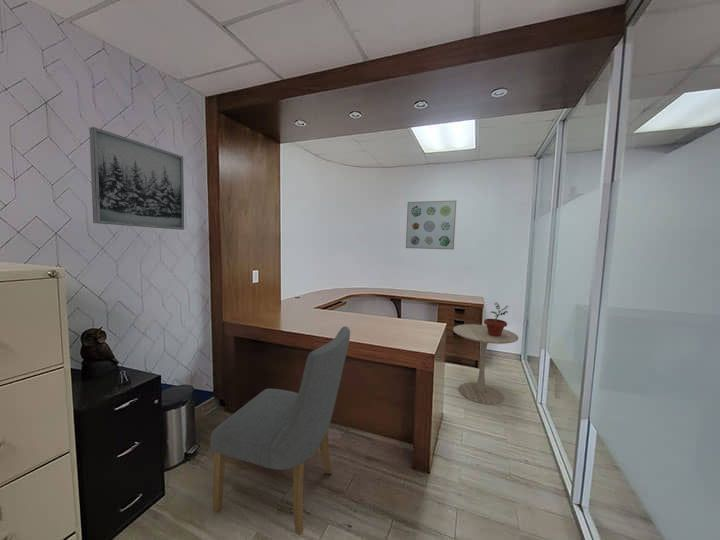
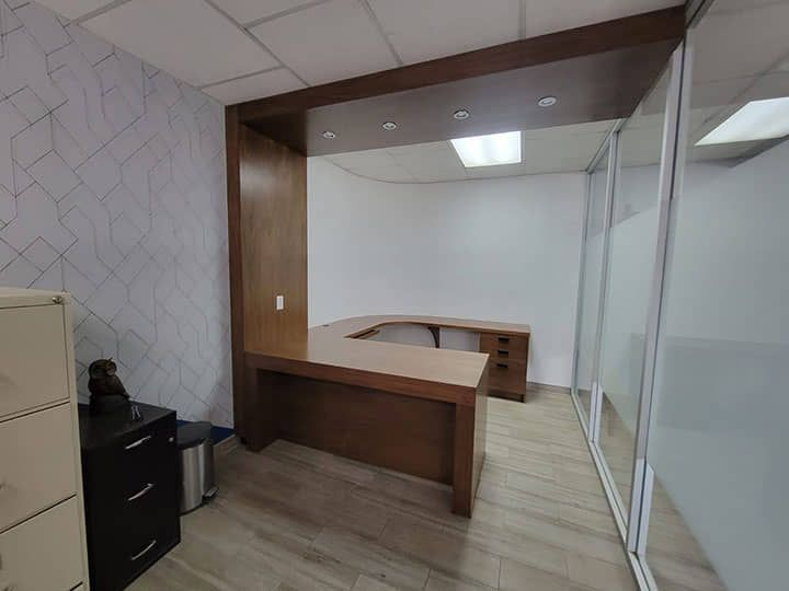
- chair [209,325,351,536]
- side table [452,323,519,405]
- wall art [88,126,185,231]
- potted plant [483,301,509,337]
- wall art [405,199,457,251]
